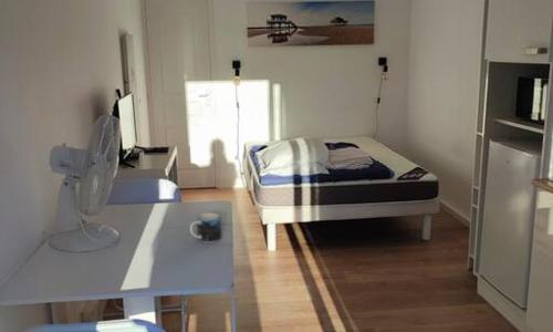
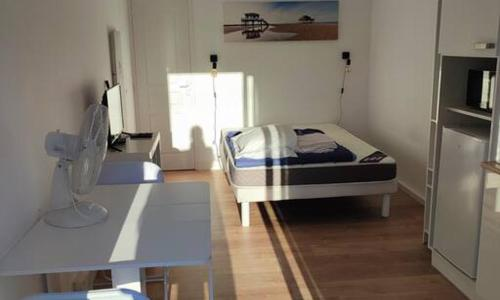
- mug [189,211,222,245]
